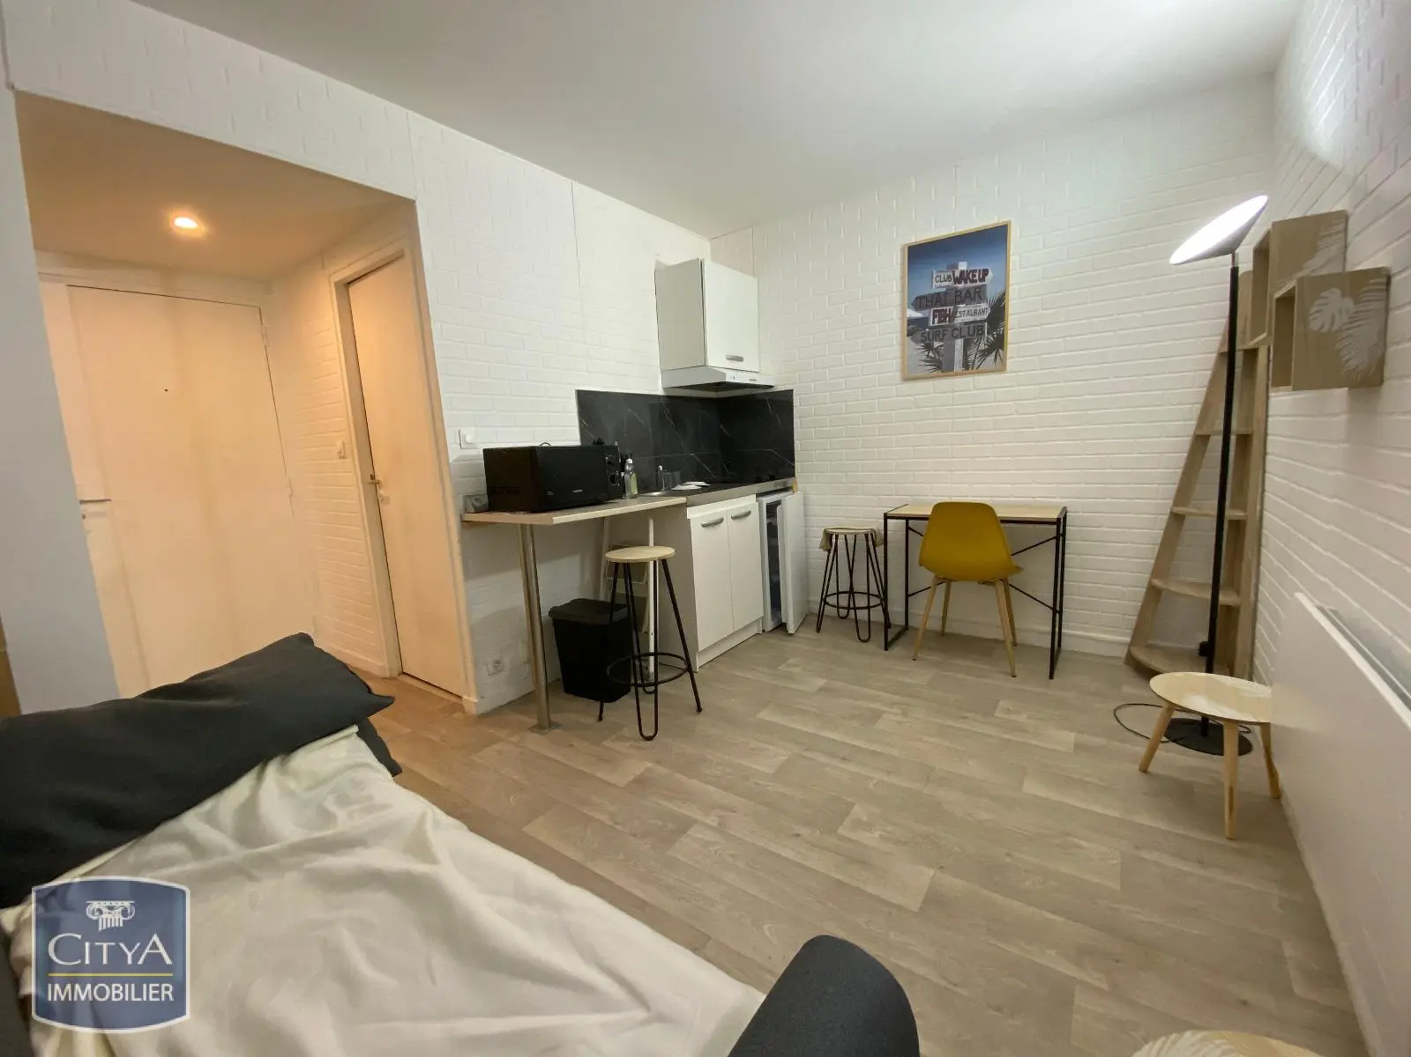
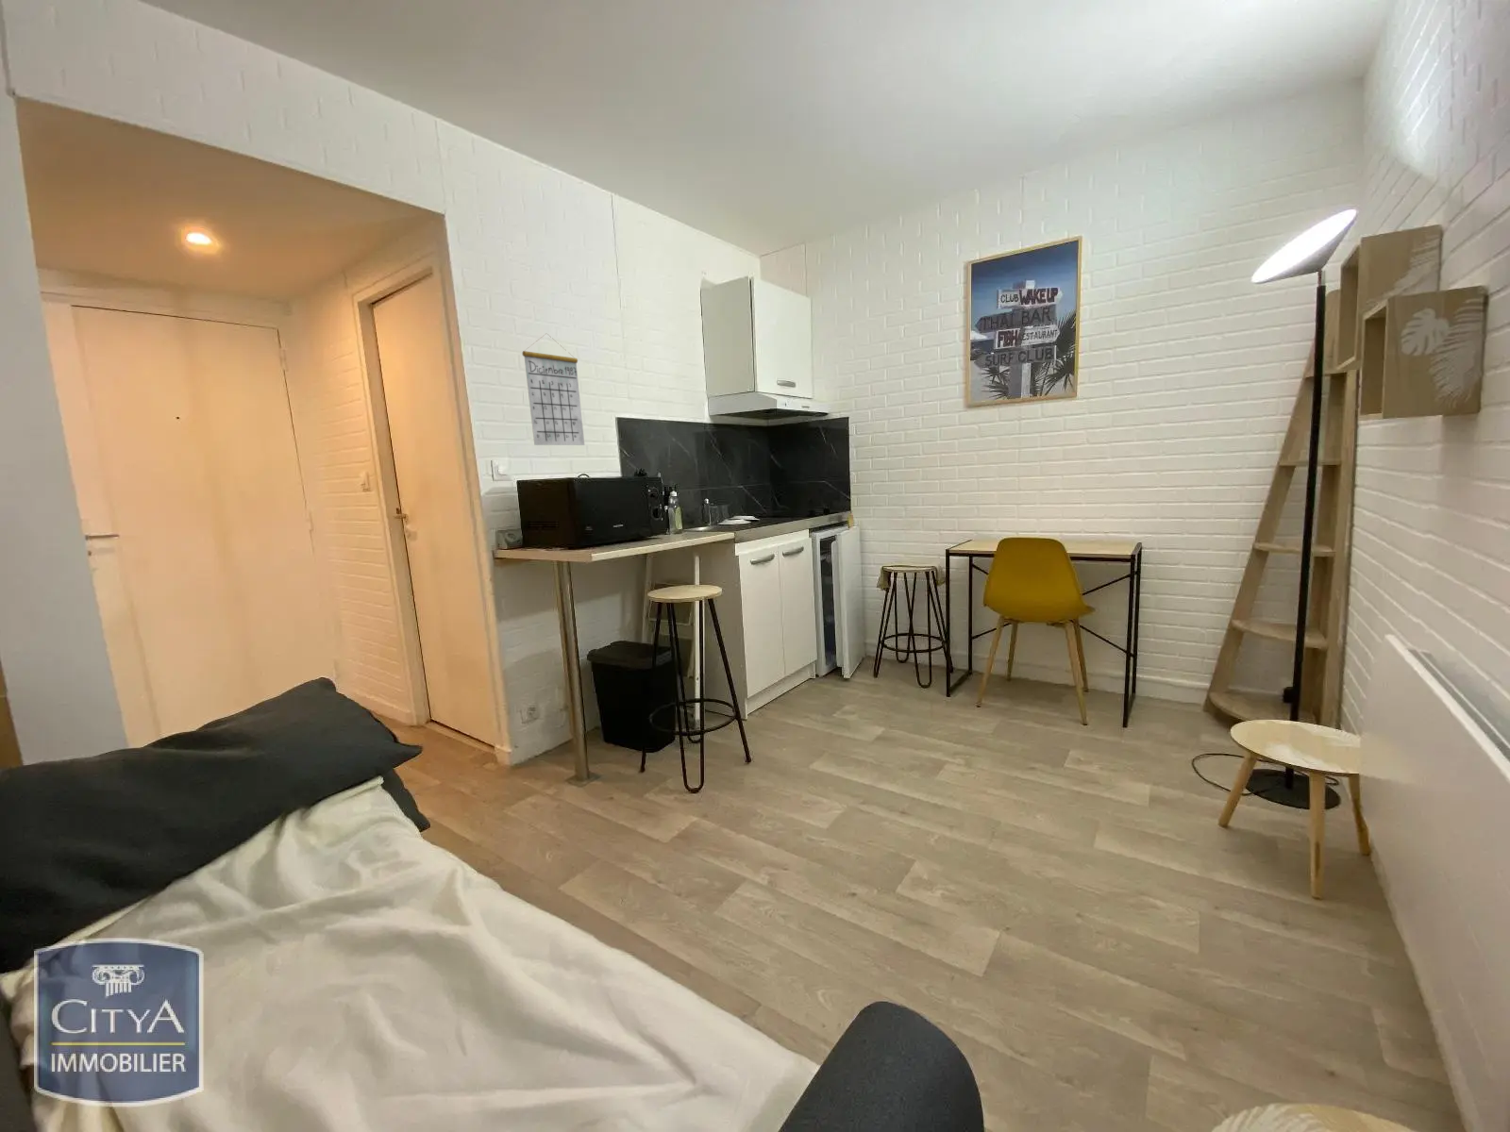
+ calendar [521,332,585,446]
